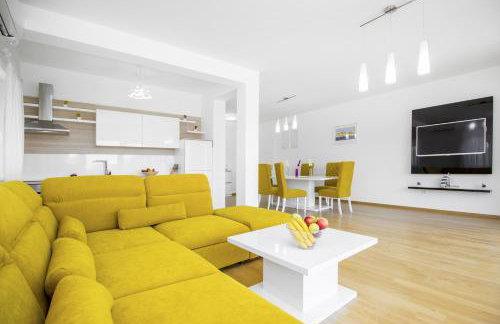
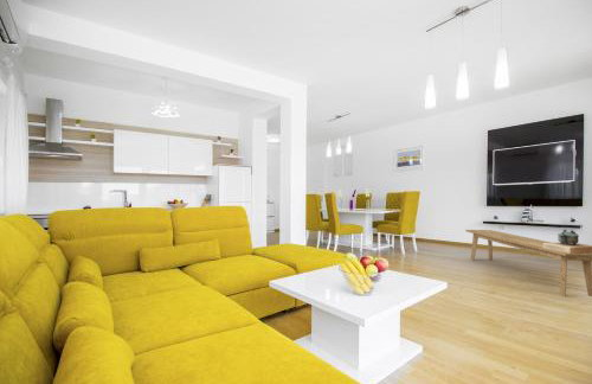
+ decorative urn [542,229,592,254]
+ bench [464,229,592,297]
